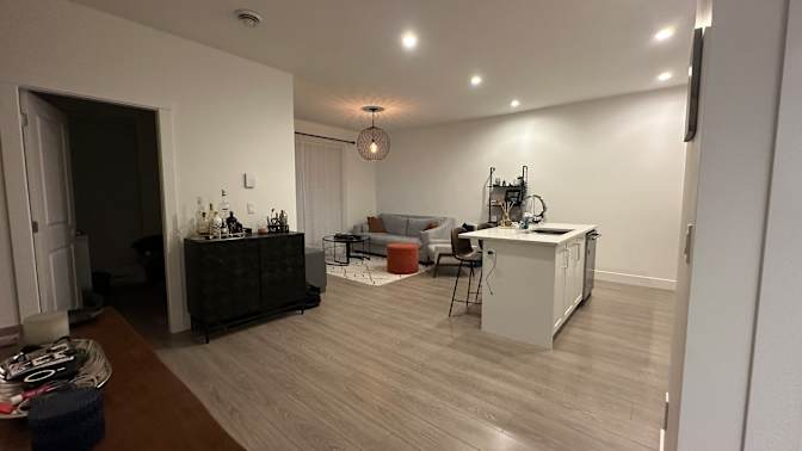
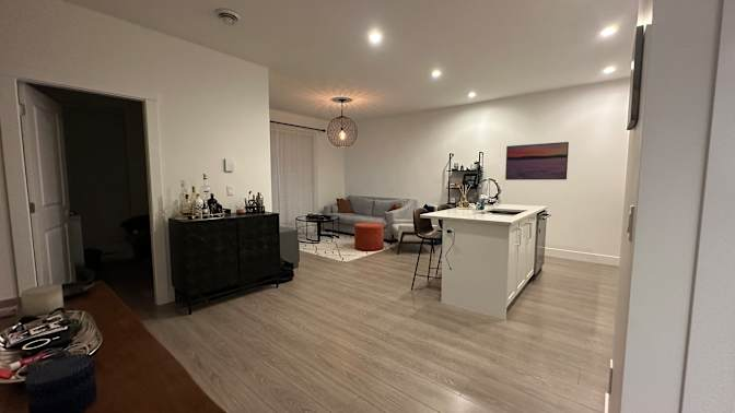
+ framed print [504,141,570,181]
